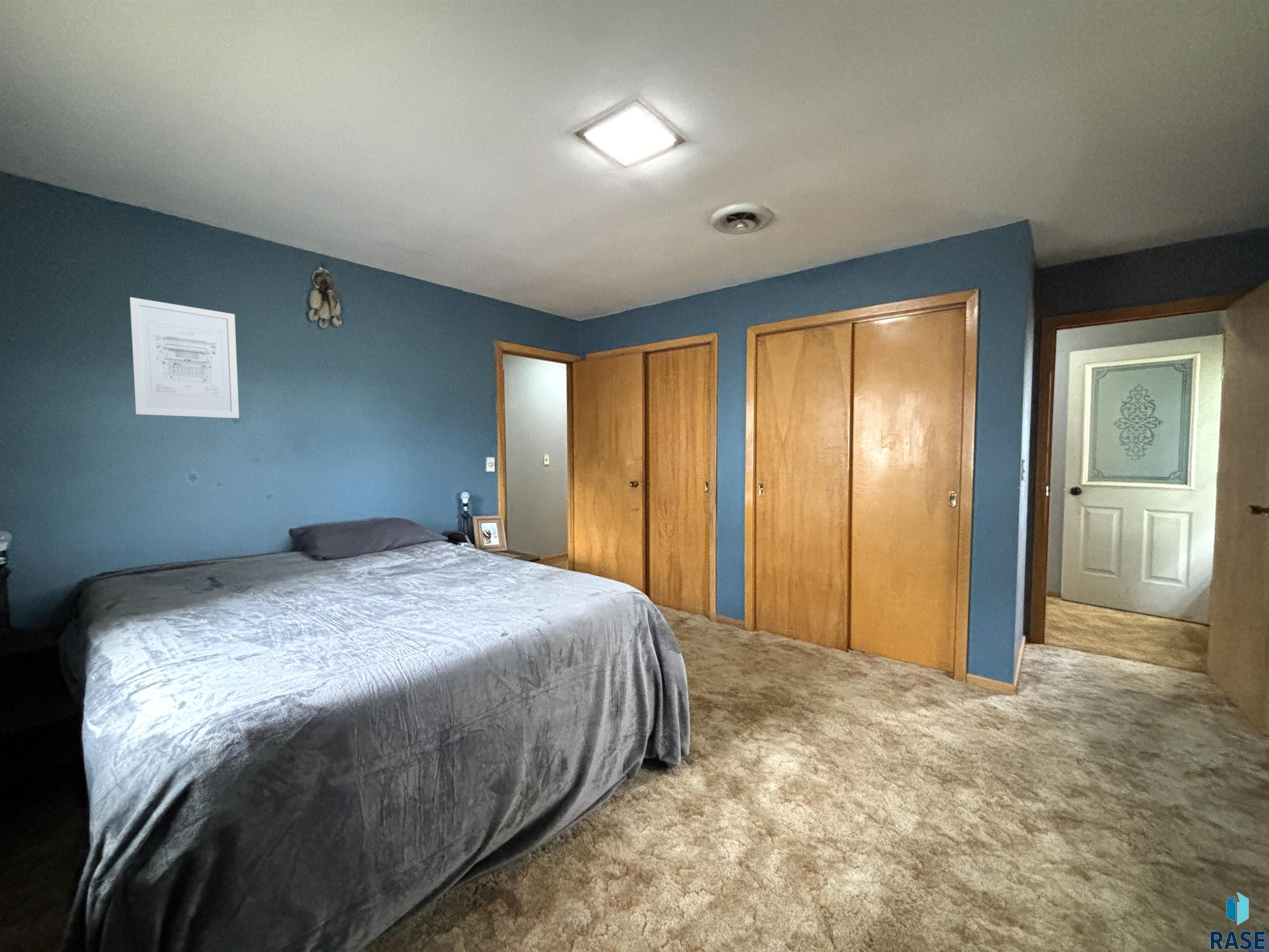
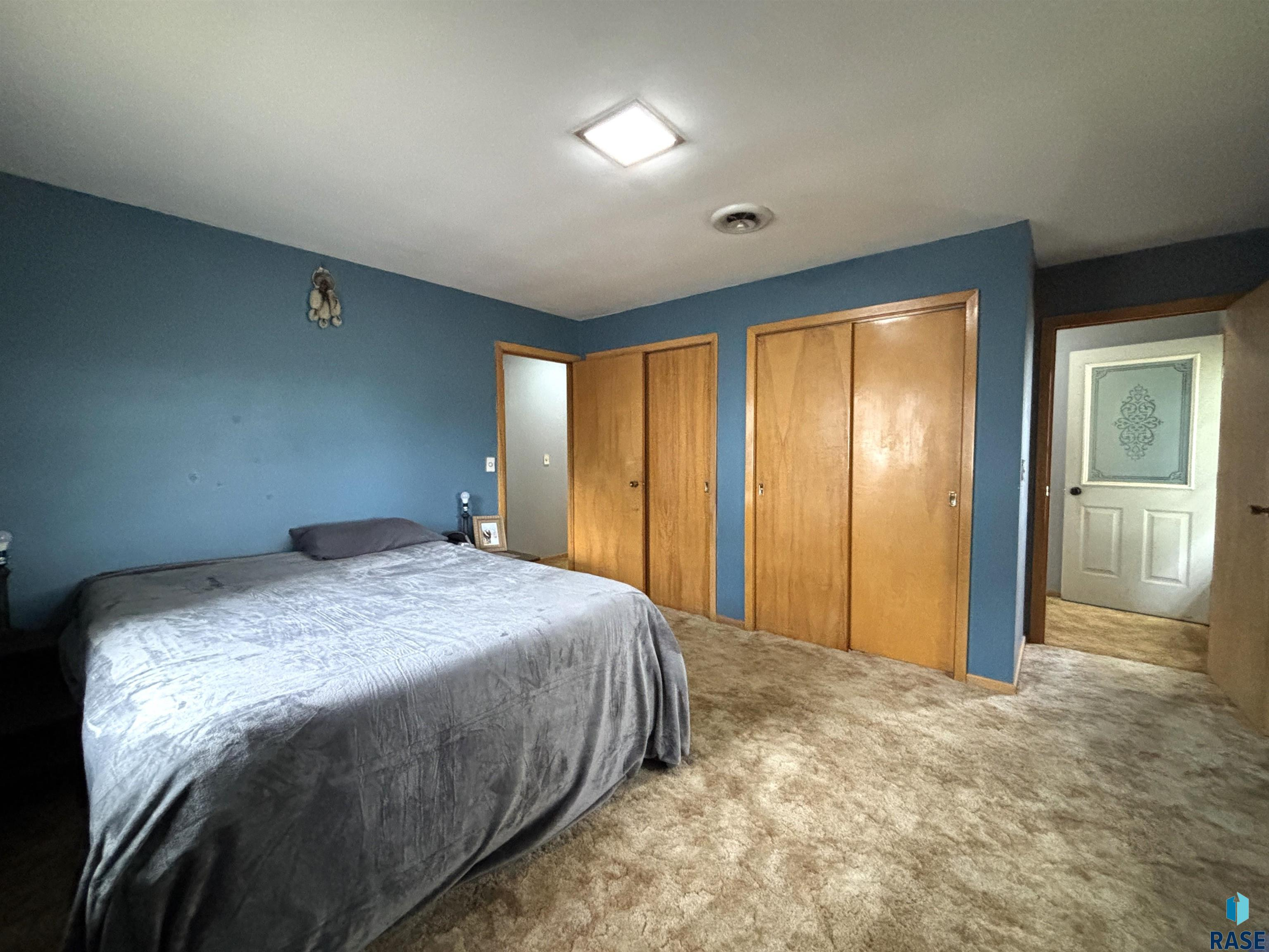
- wall art [129,297,240,419]
